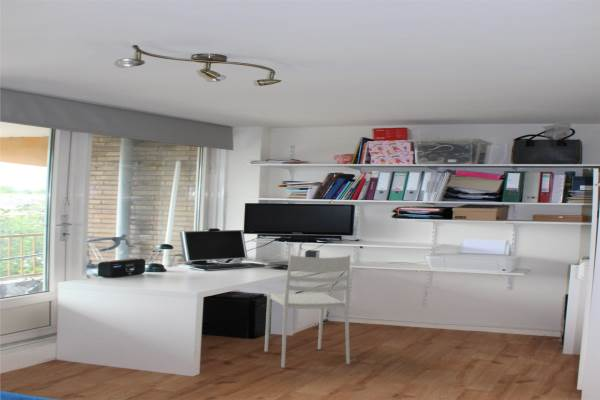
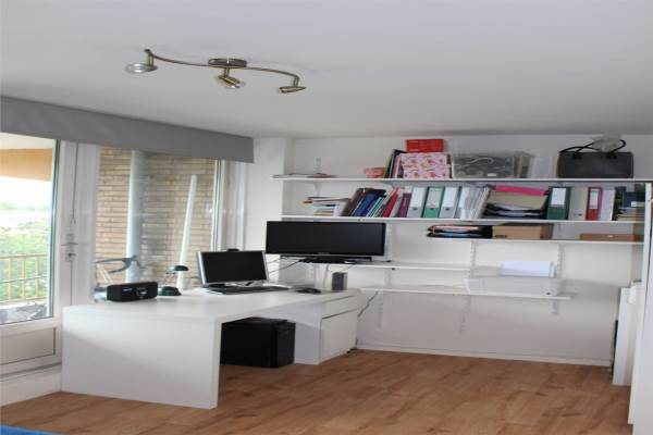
- chair [264,253,351,369]
